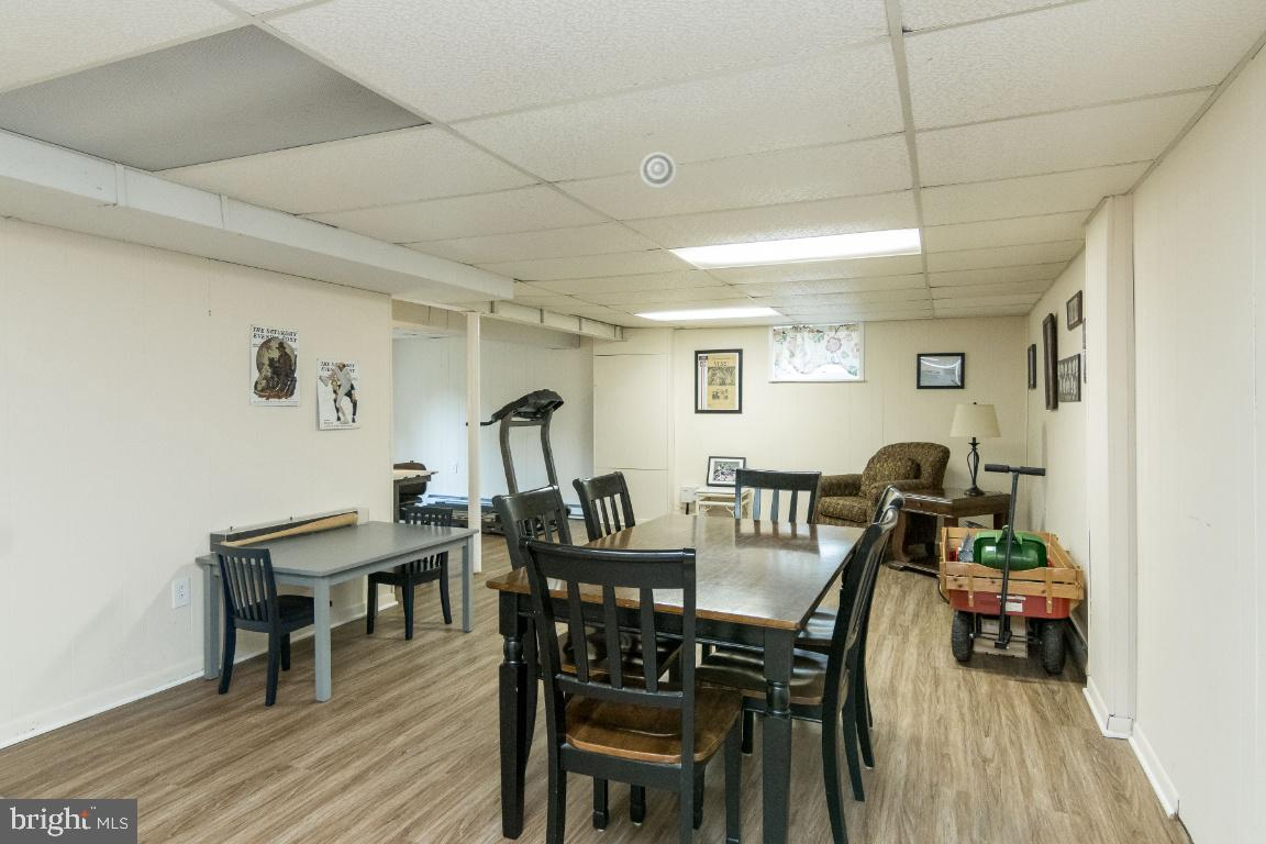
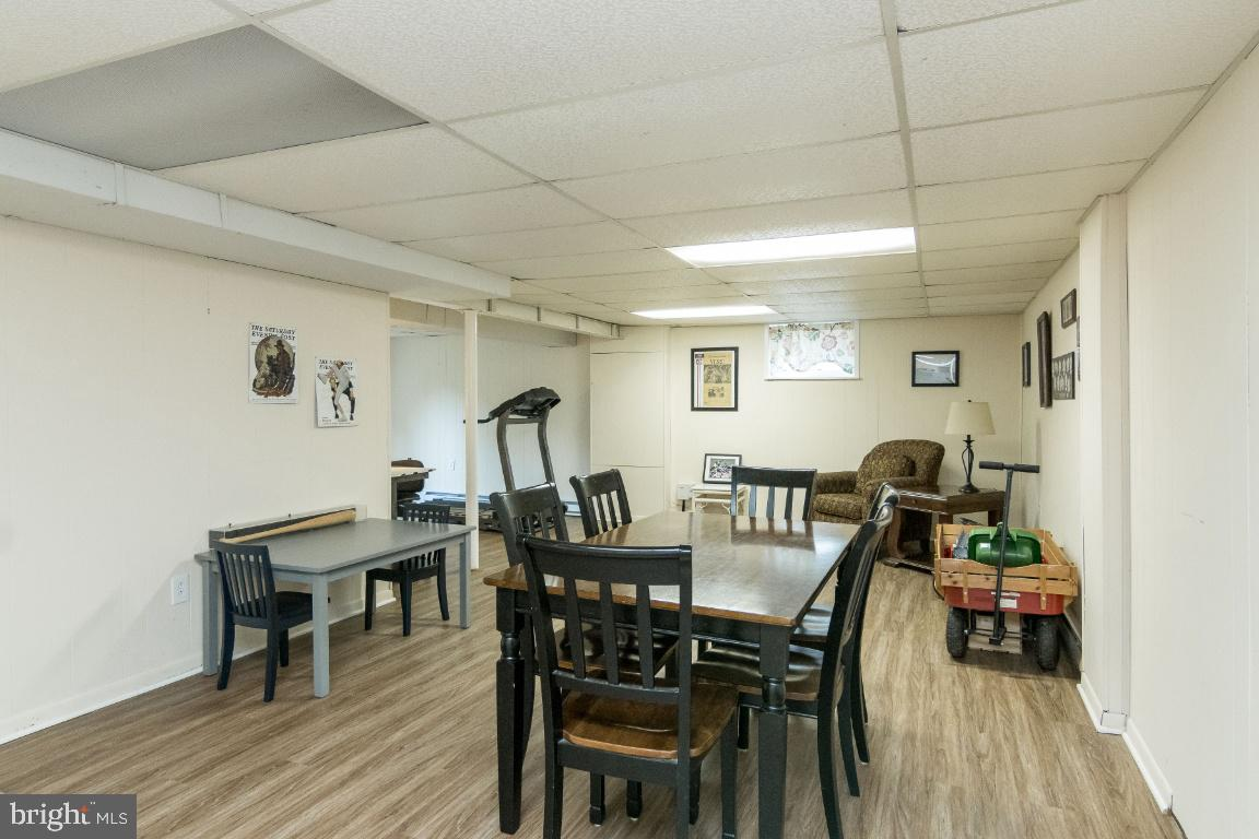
- smoke detector [638,151,677,189]
